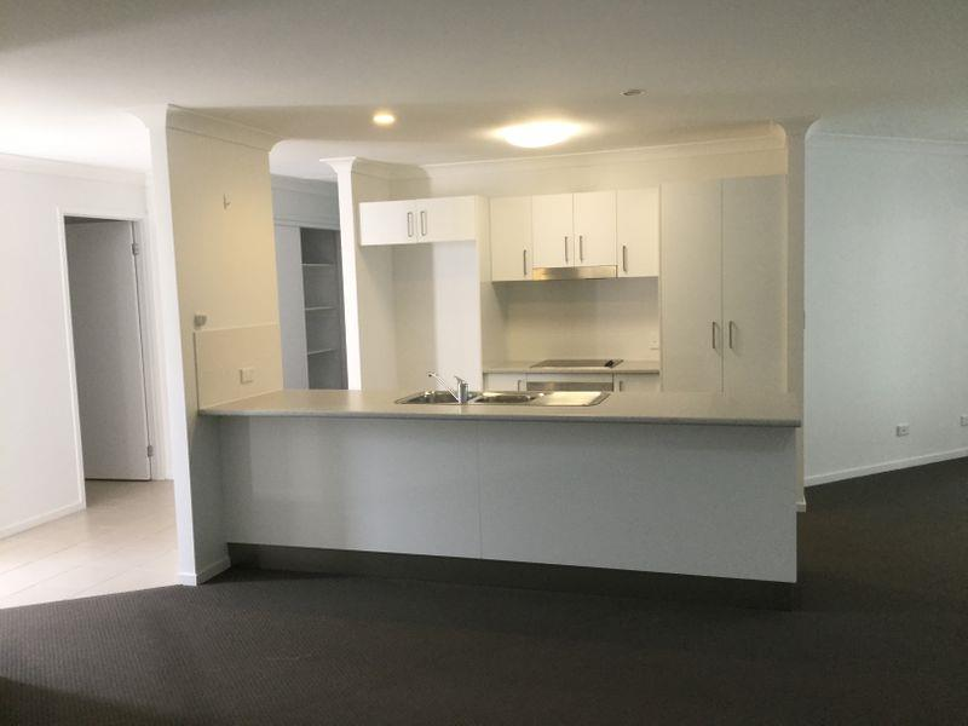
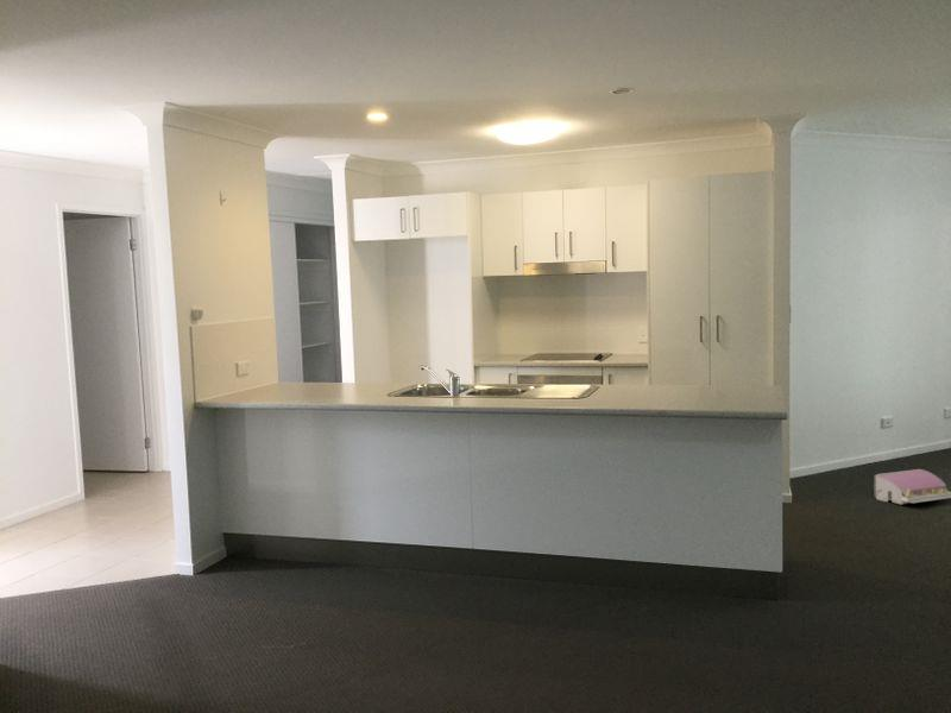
+ air purifier [874,468,951,506]
